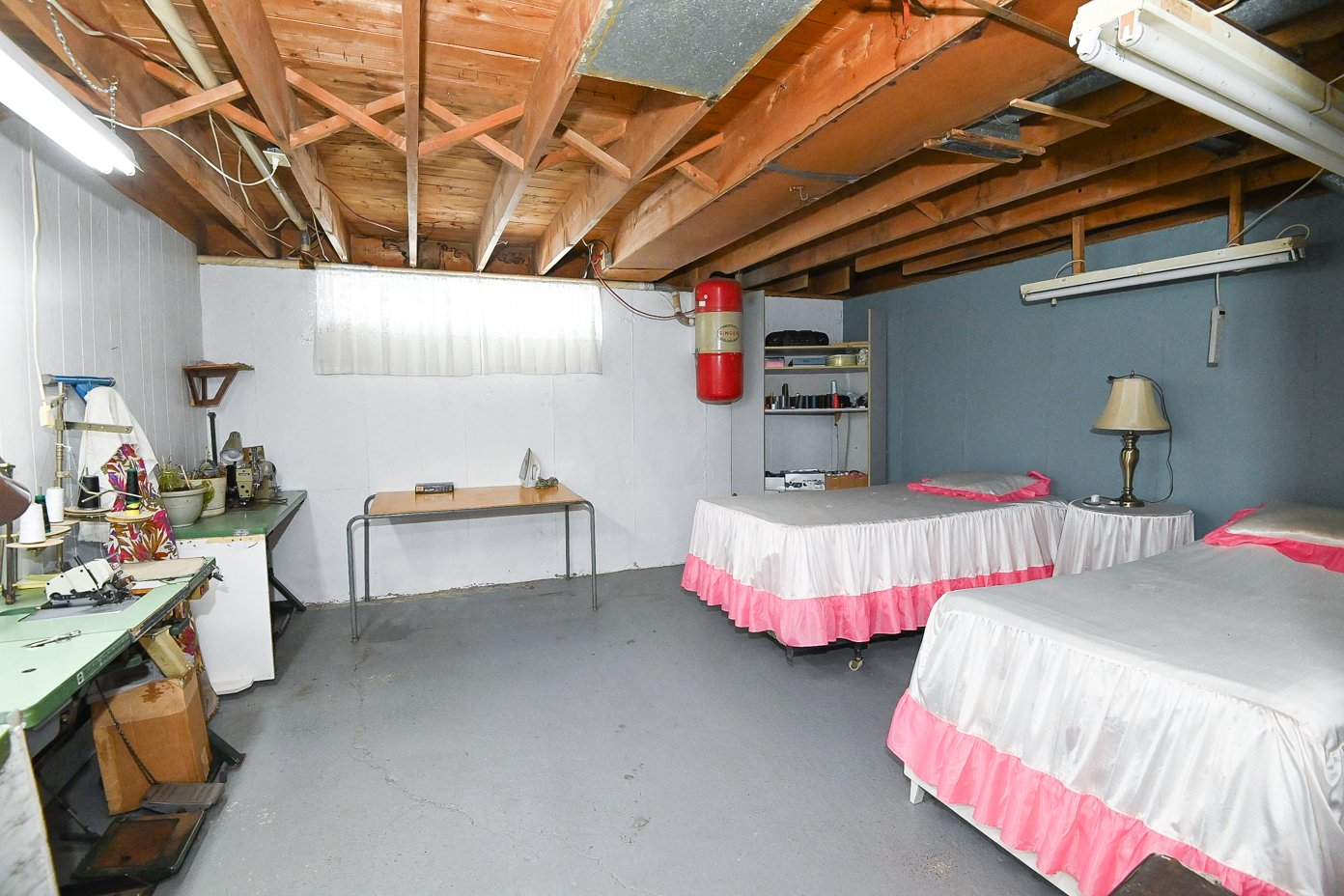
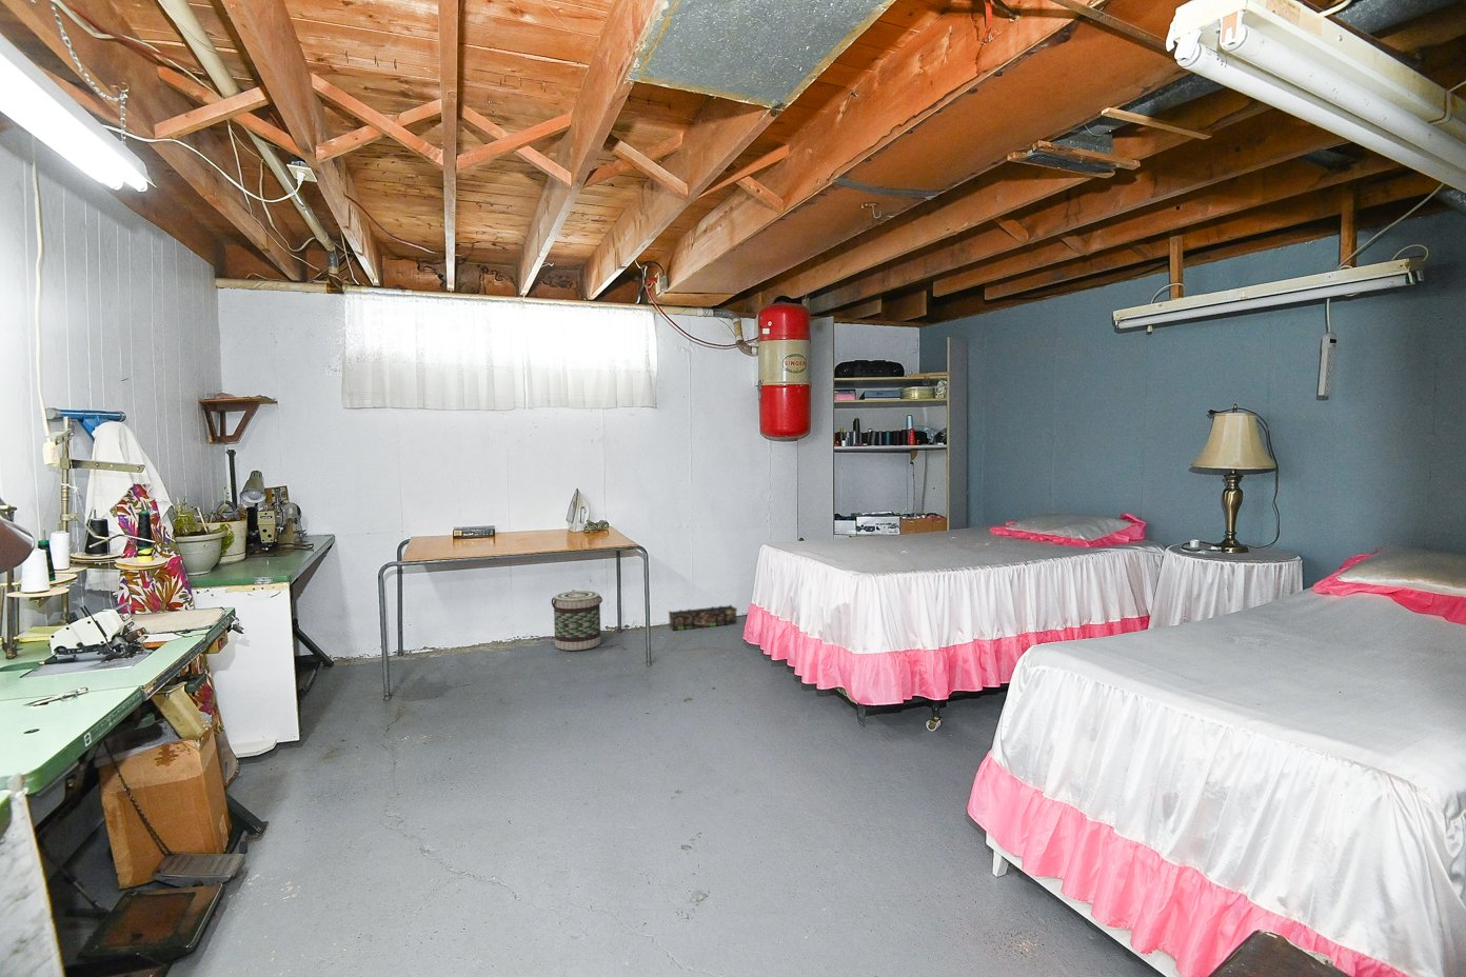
+ storage box [668,604,738,631]
+ basket [551,589,603,652]
